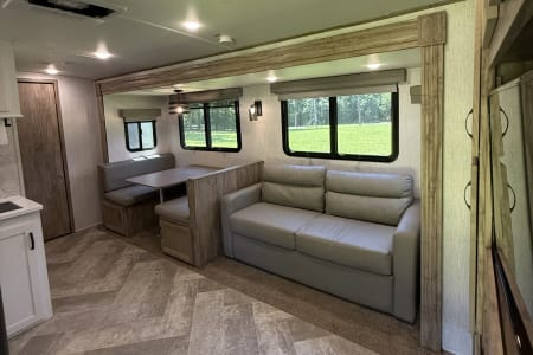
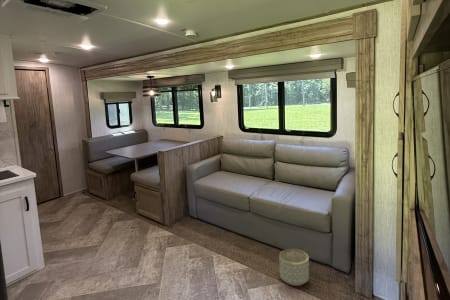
+ planter [278,248,310,287]
